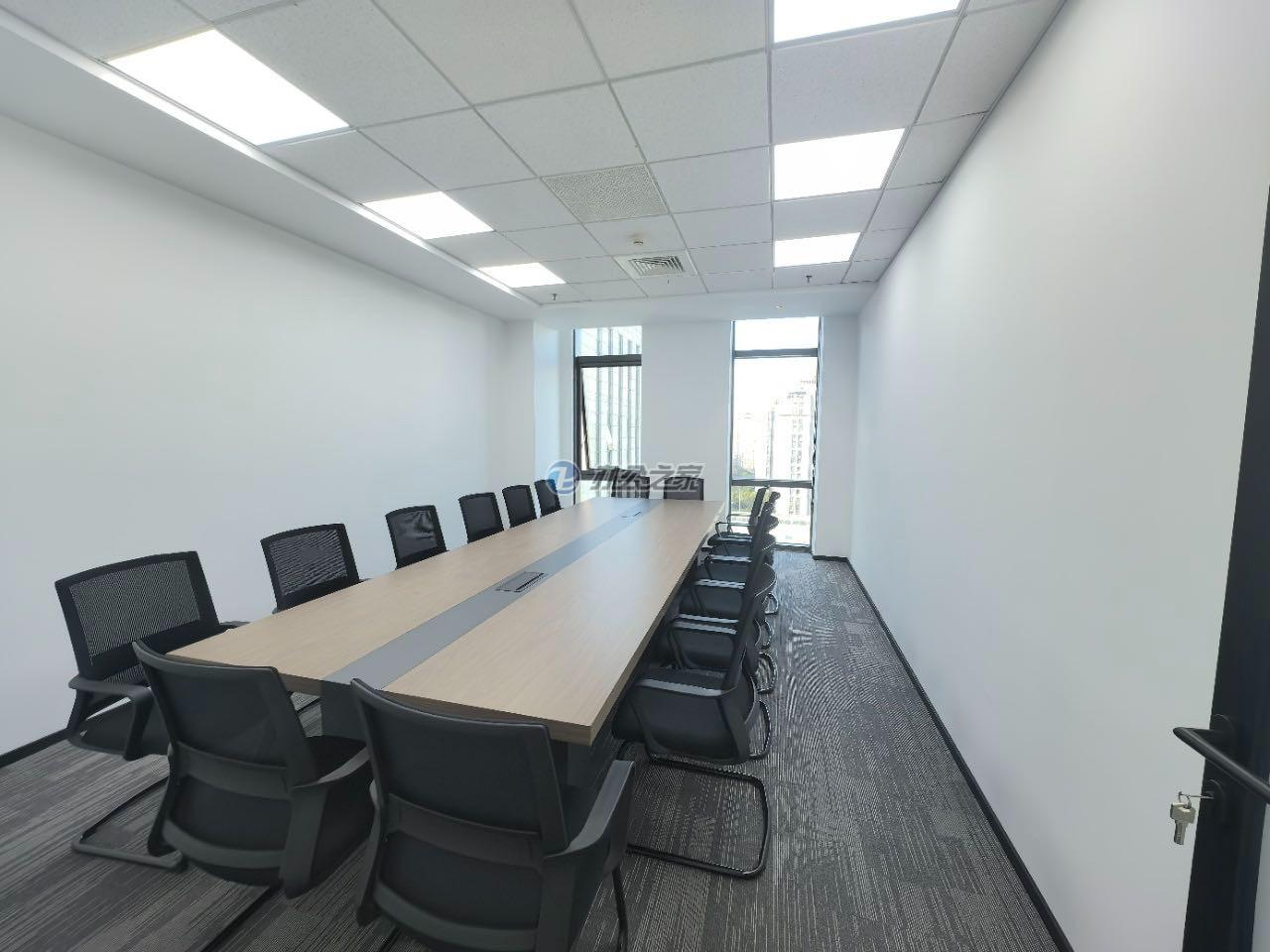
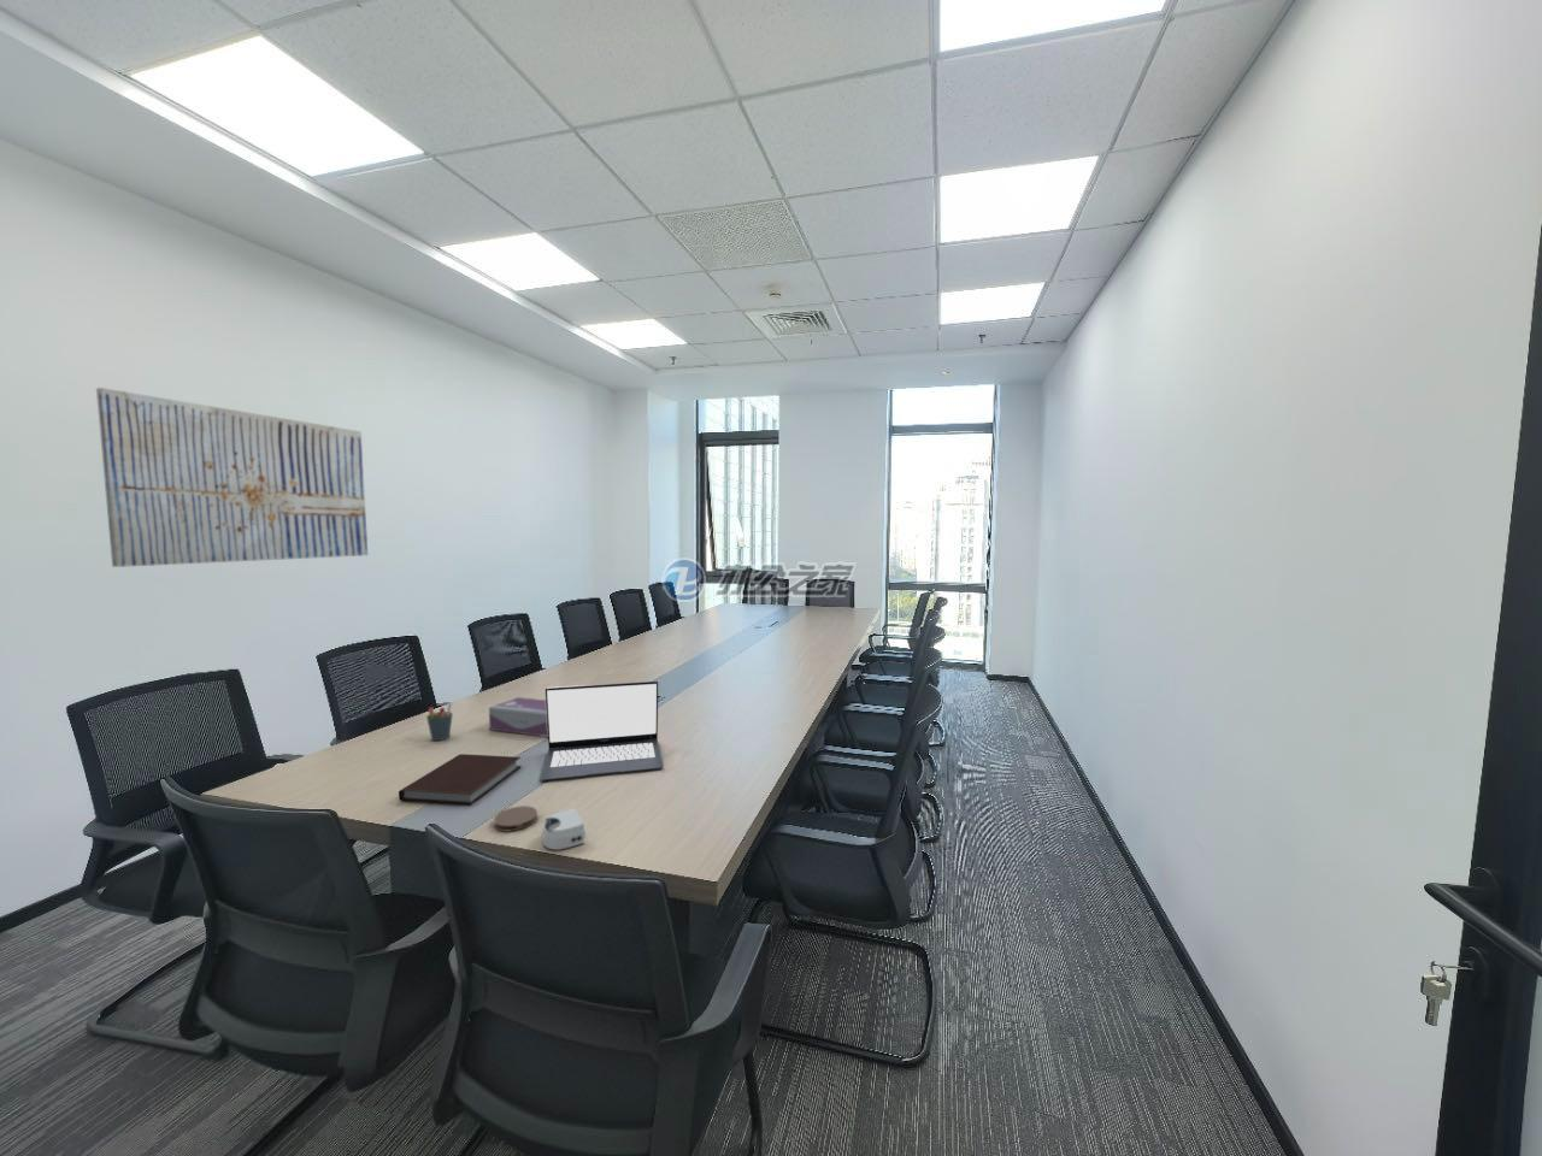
+ computer mouse [540,806,586,851]
+ coaster [493,804,539,832]
+ wall art [95,386,369,568]
+ notebook [397,753,523,806]
+ pen holder [425,702,454,742]
+ laptop [540,680,664,782]
+ tissue box [488,696,548,738]
